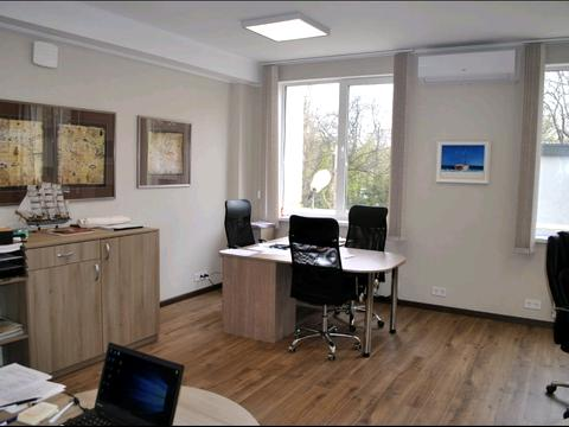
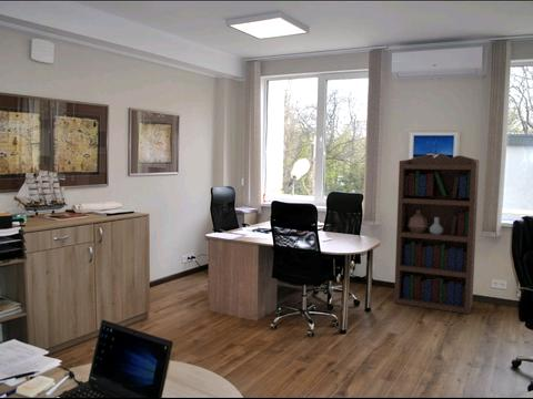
+ bookcase [393,153,480,315]
